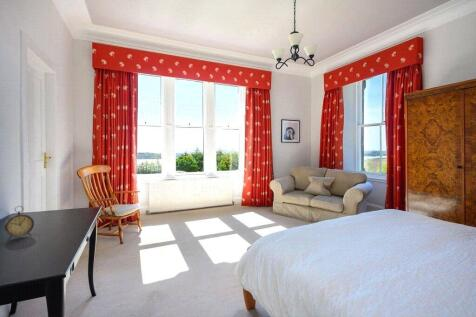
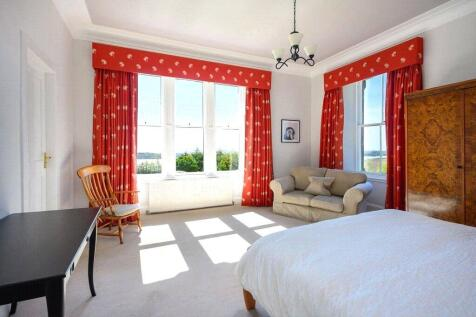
- alarm clock [3,205,35,241]
